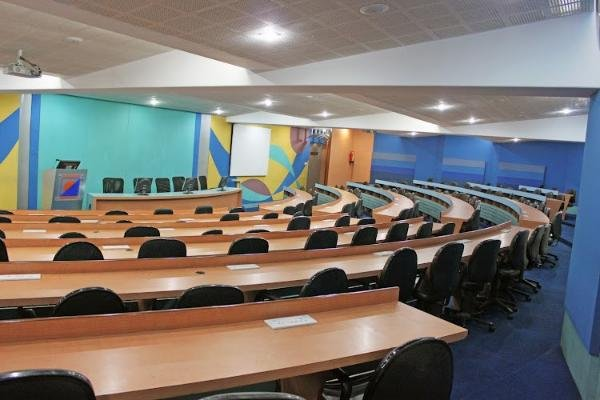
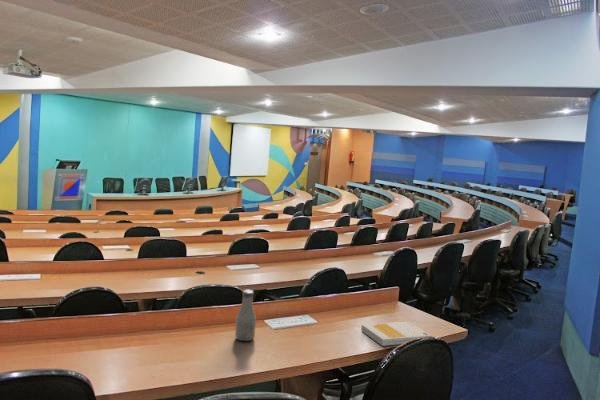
+ bottle [234,288,257,342]
+ book [360,321,433,347]
